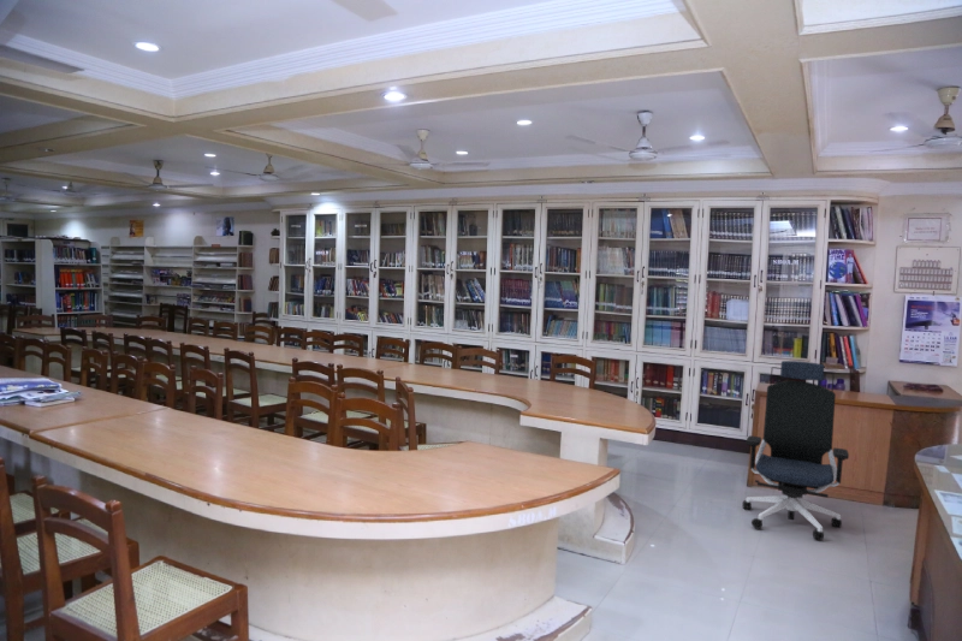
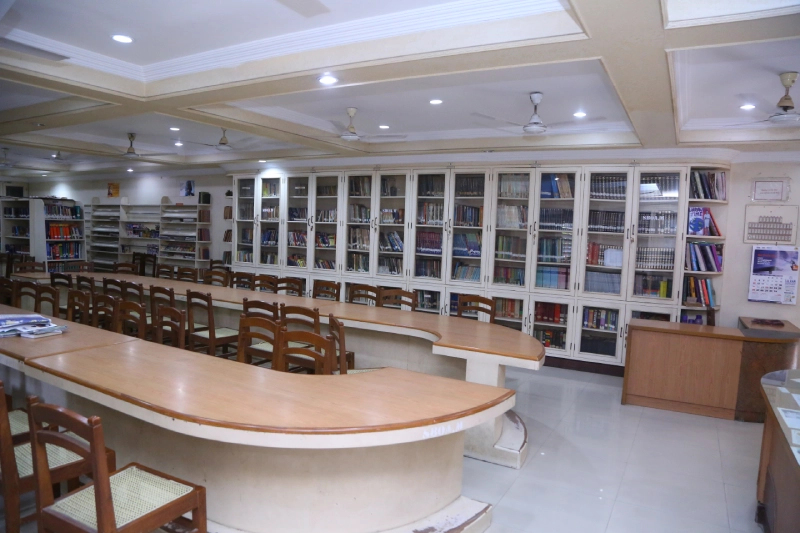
- office chair [741,360,850,541]
